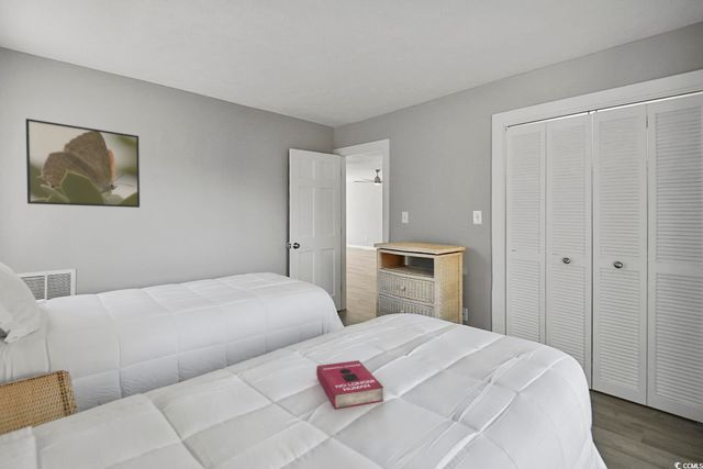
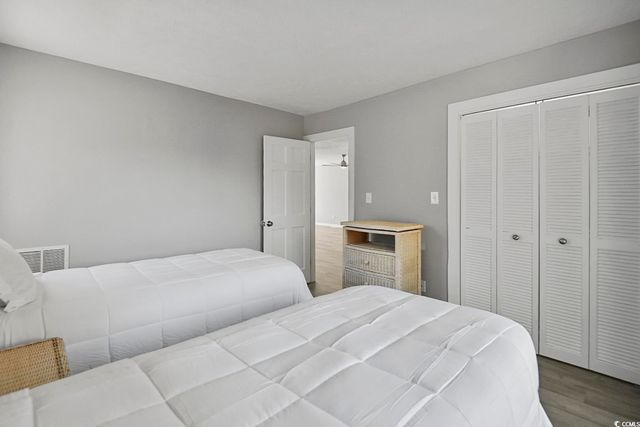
- book [315,359,384,410]
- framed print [25,118,141,209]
